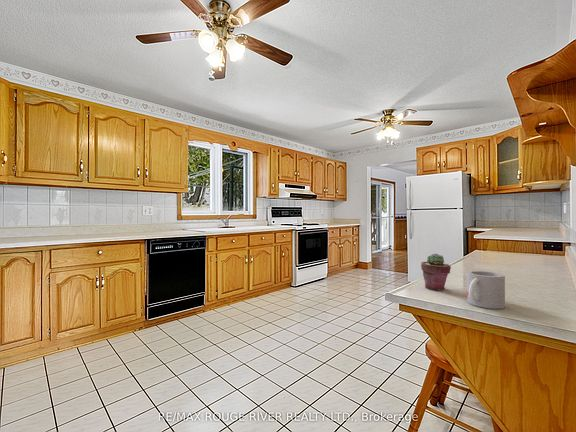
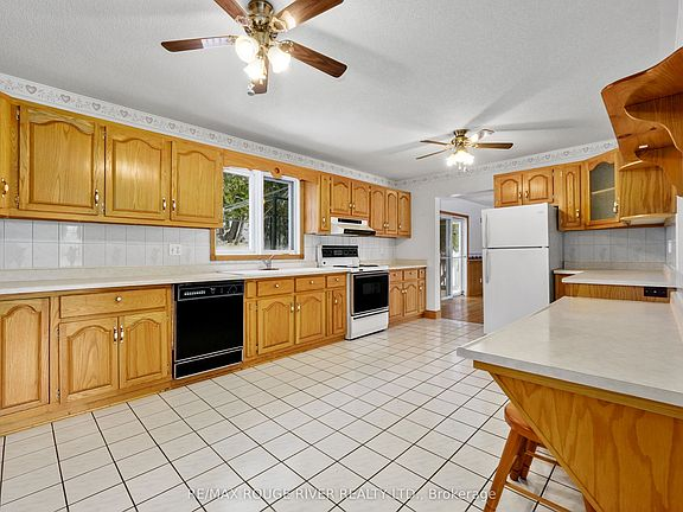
- mug [466,270,506,310]
- potted succulent [420,253,452,291]
